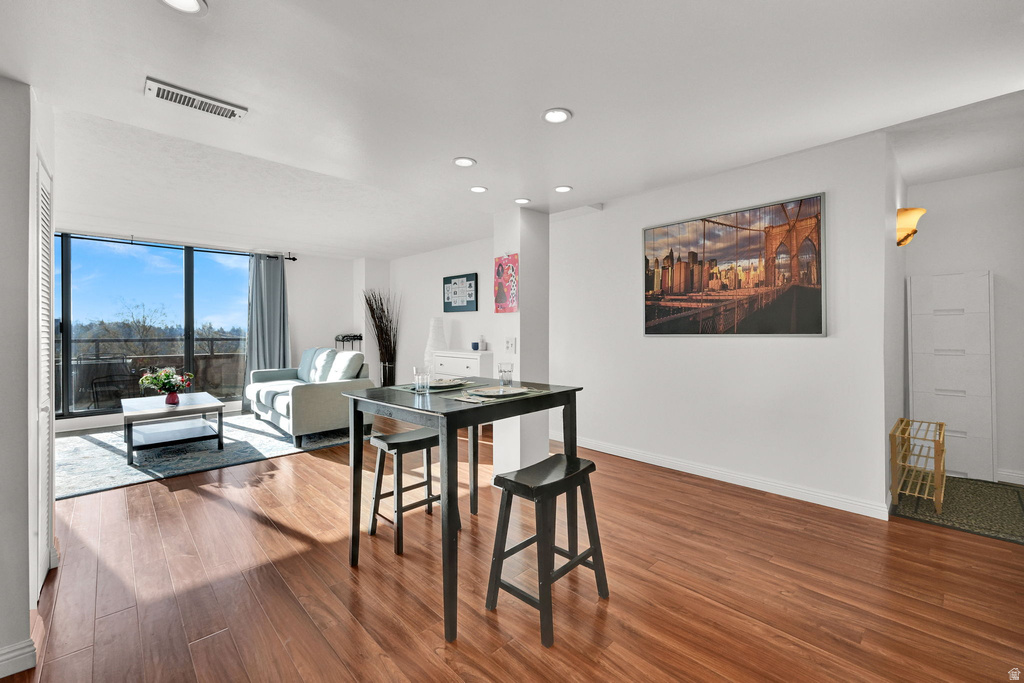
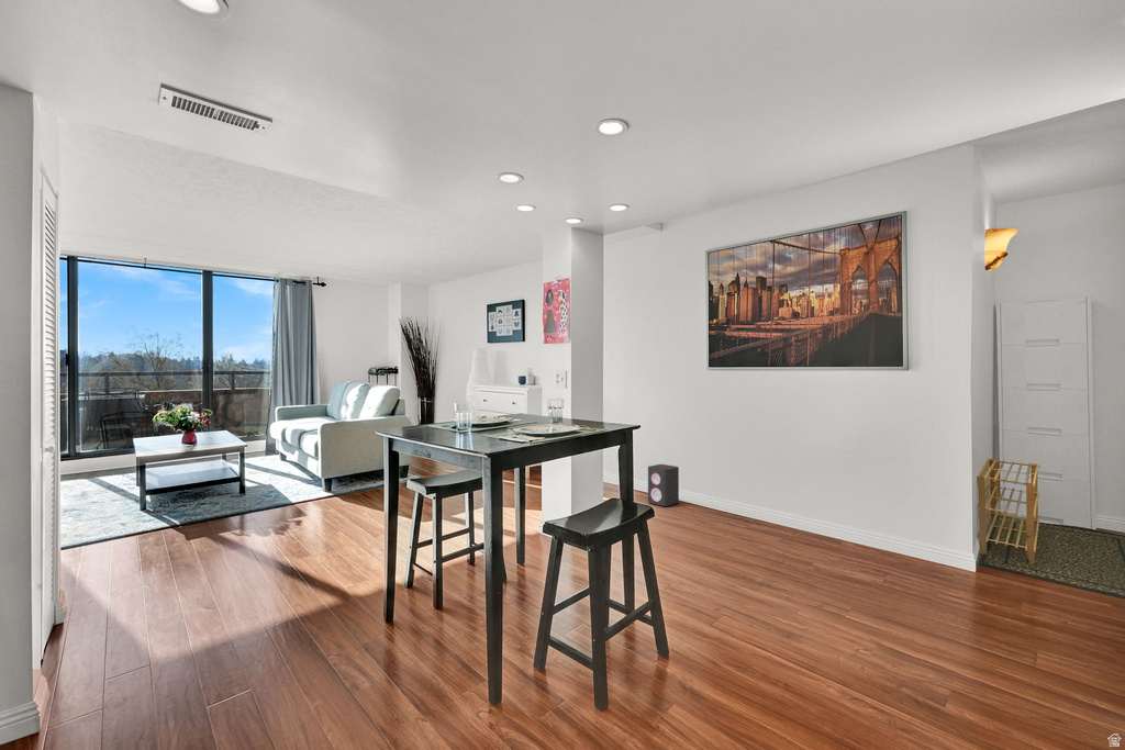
+ speaker [647,463,680,507]
